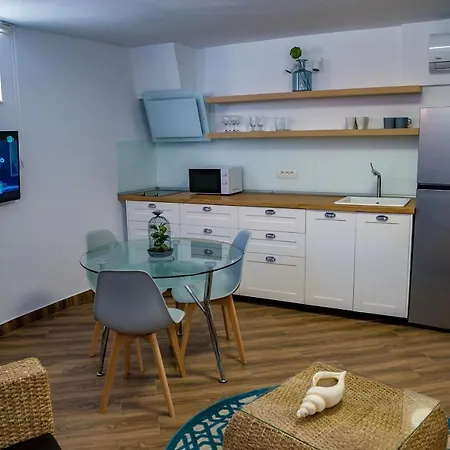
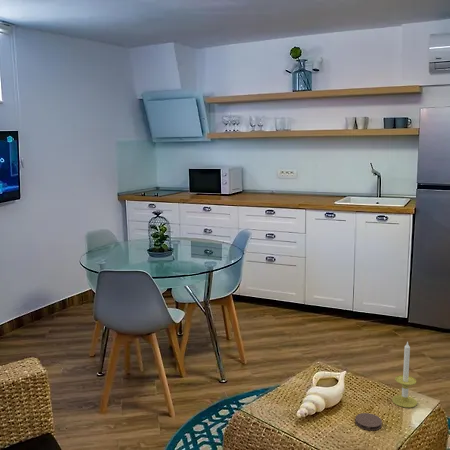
+ coaster [354,412,383,431]
+ candle [391,340,418,409]
